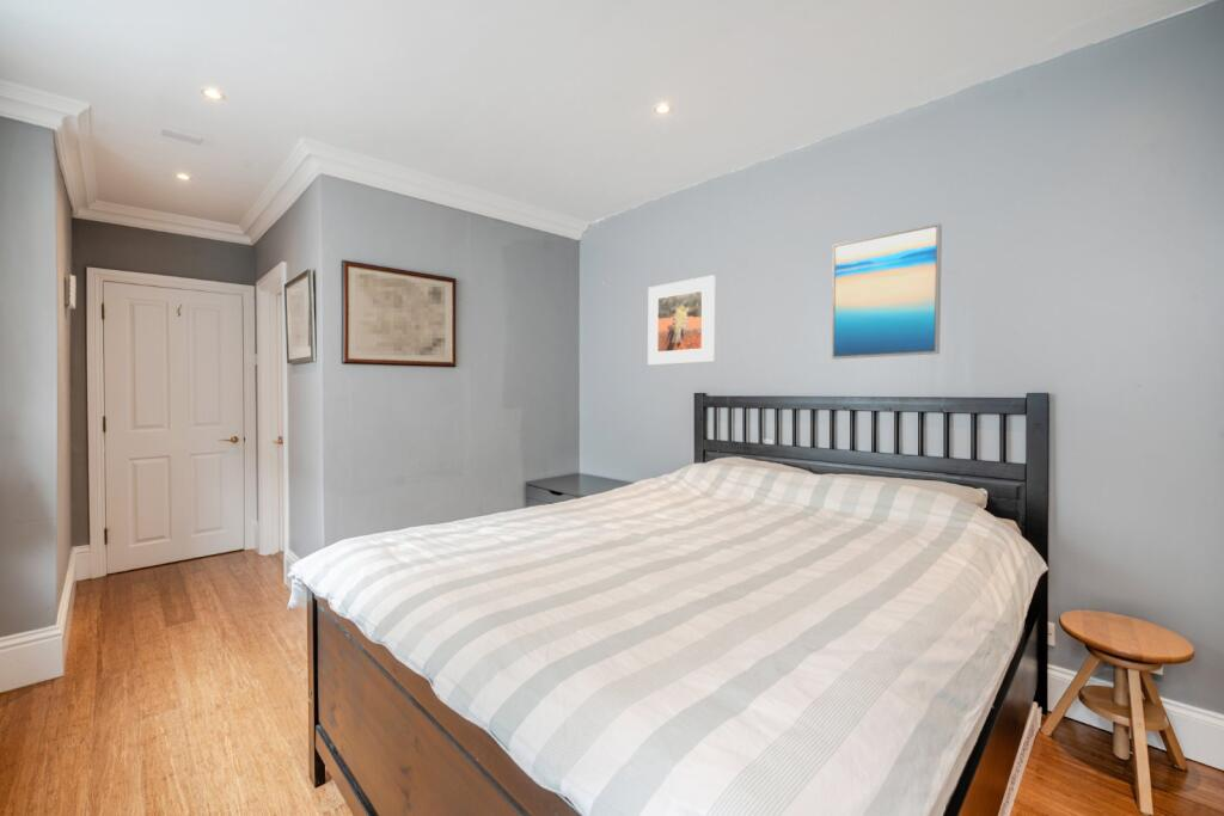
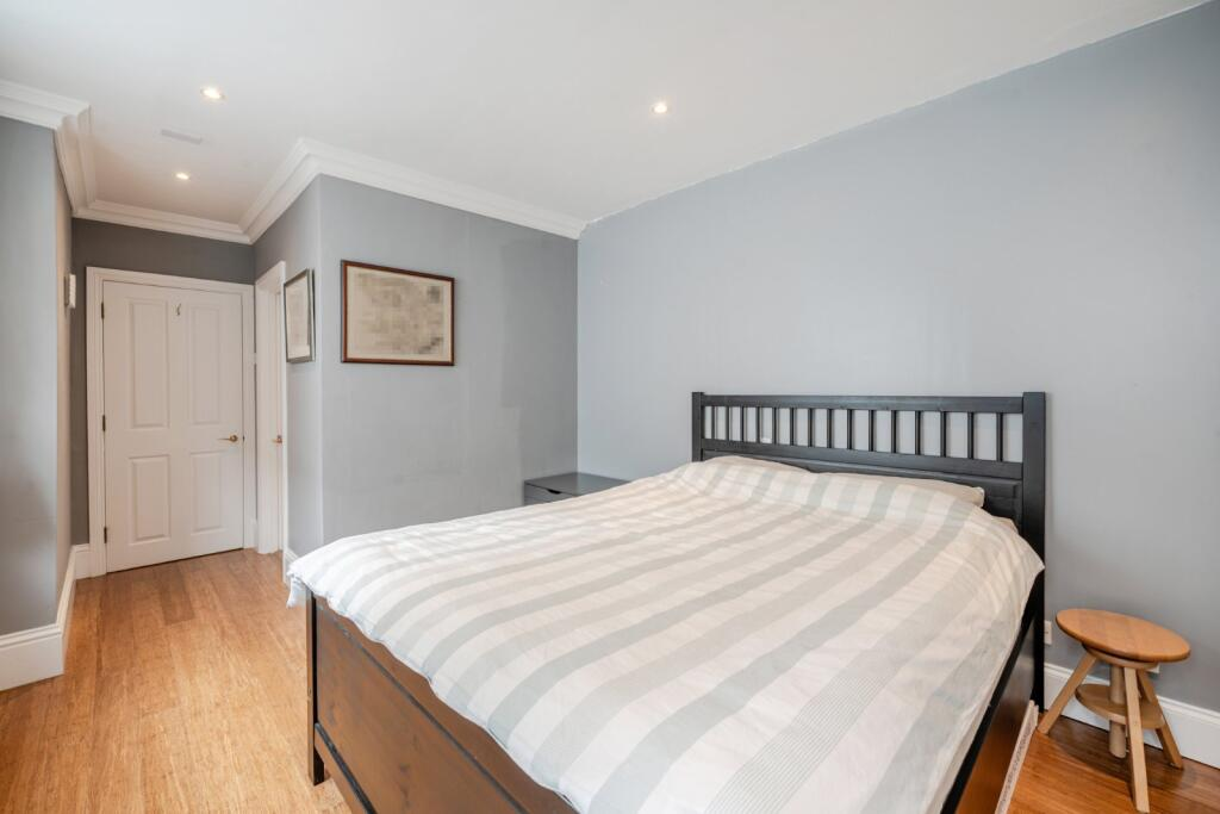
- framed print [647,274,716,366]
- wall art [831,222,943,360]
